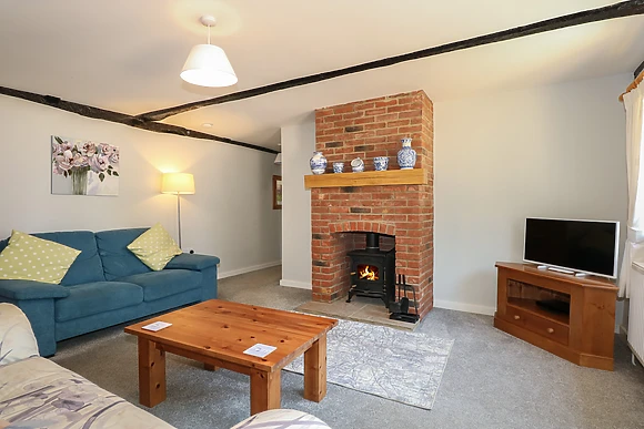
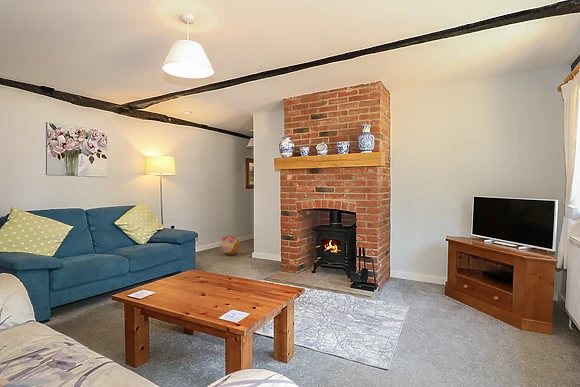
+ plush toy [219,235,241,256]
